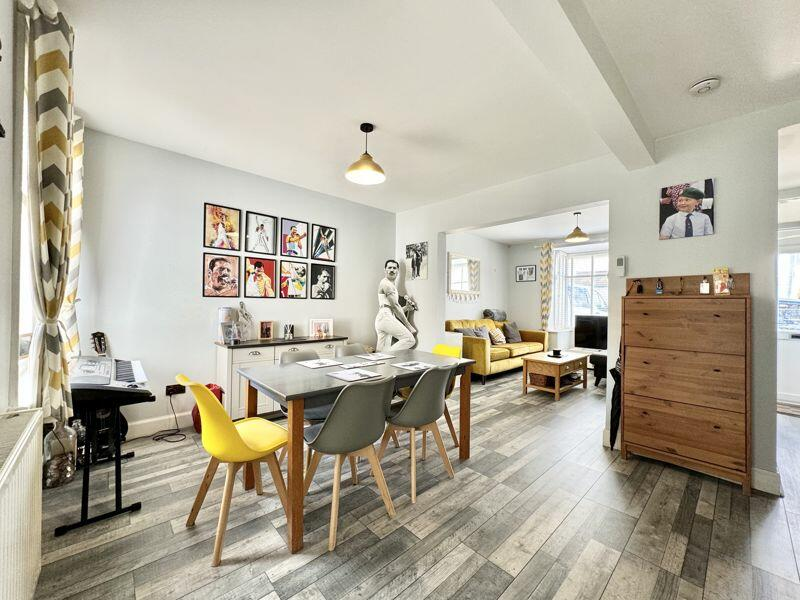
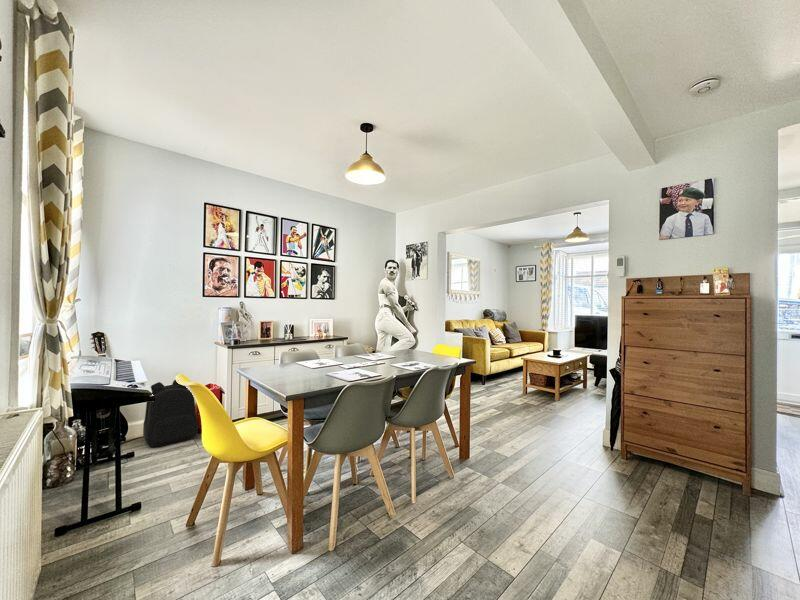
+ backpack [142,379,199,448]
